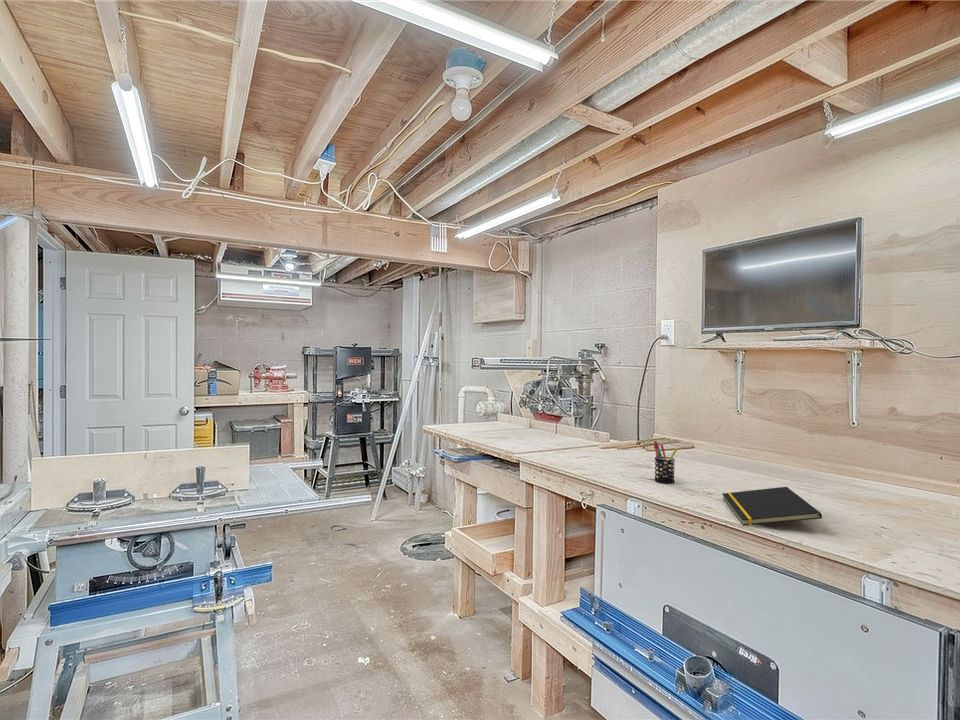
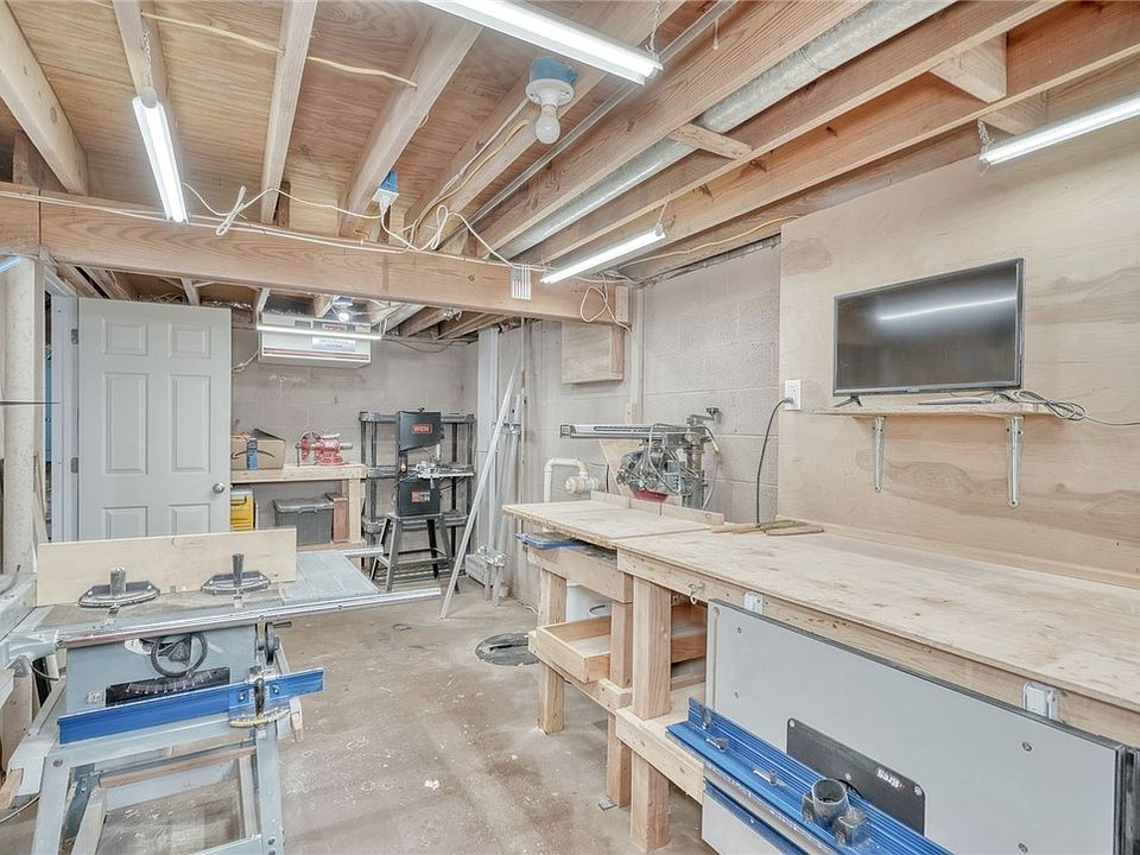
- notepad [721,486,823,527]
- pen holder [653,440,679,484]
